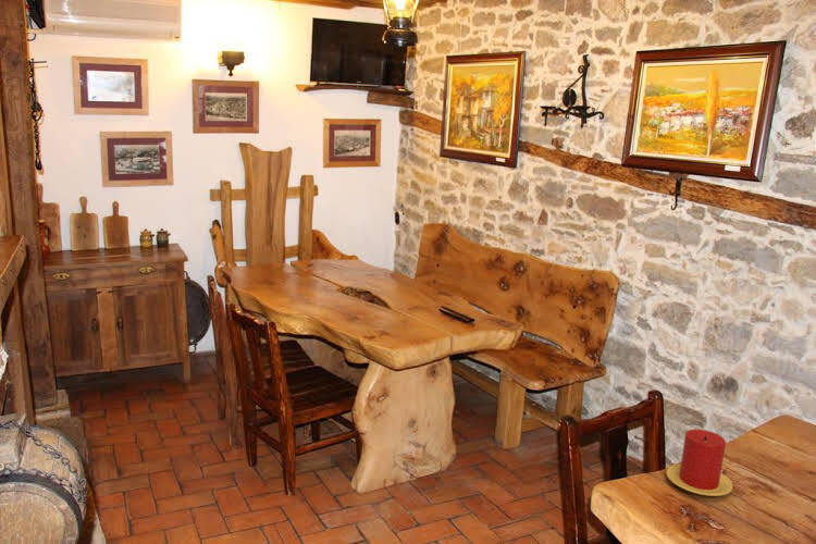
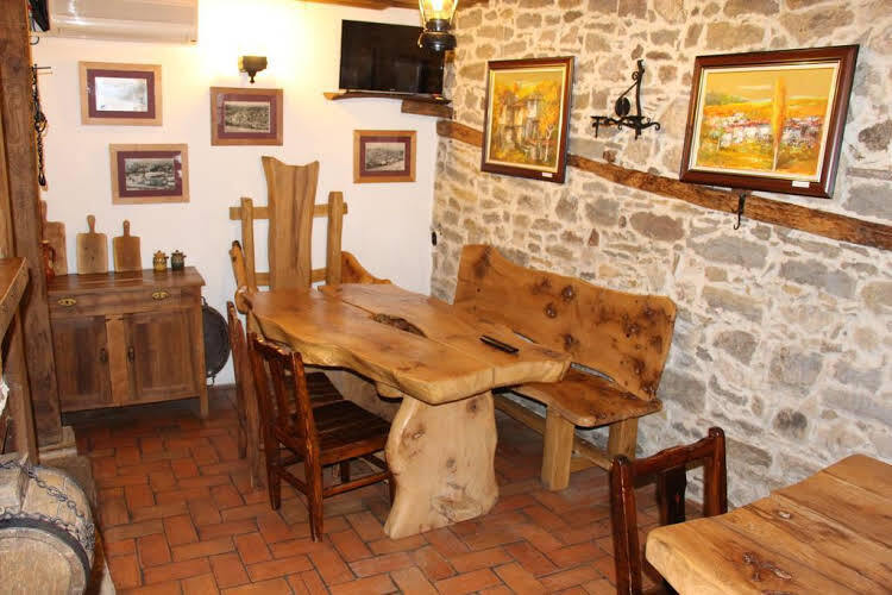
- candle [665,429,733,497]
